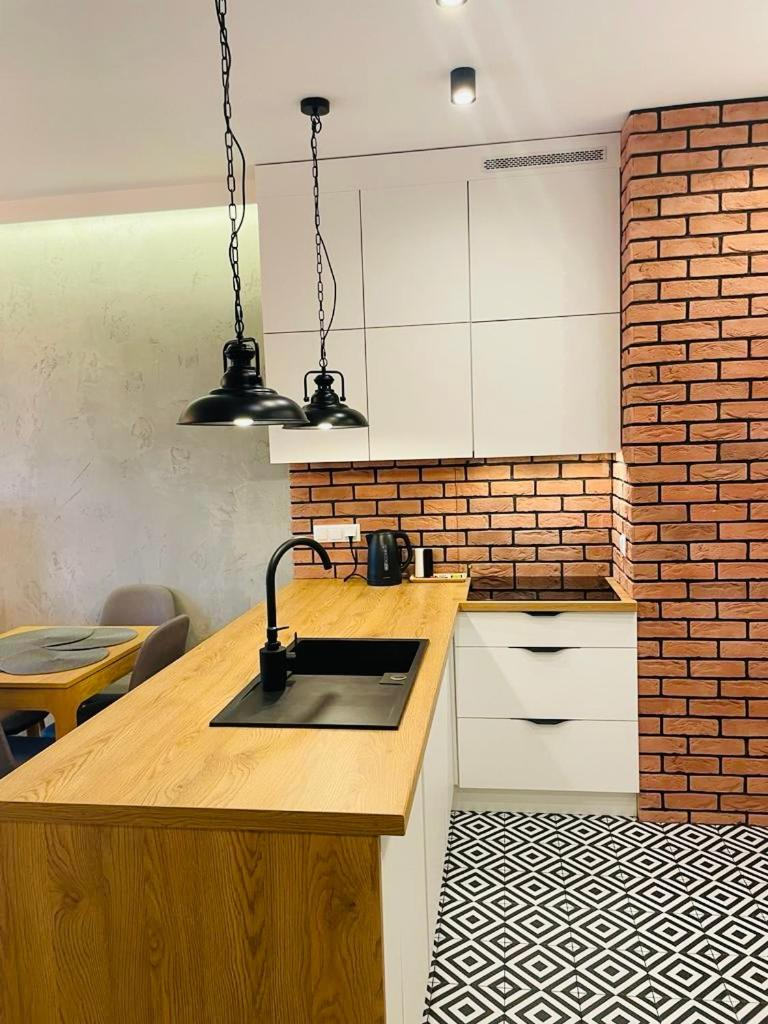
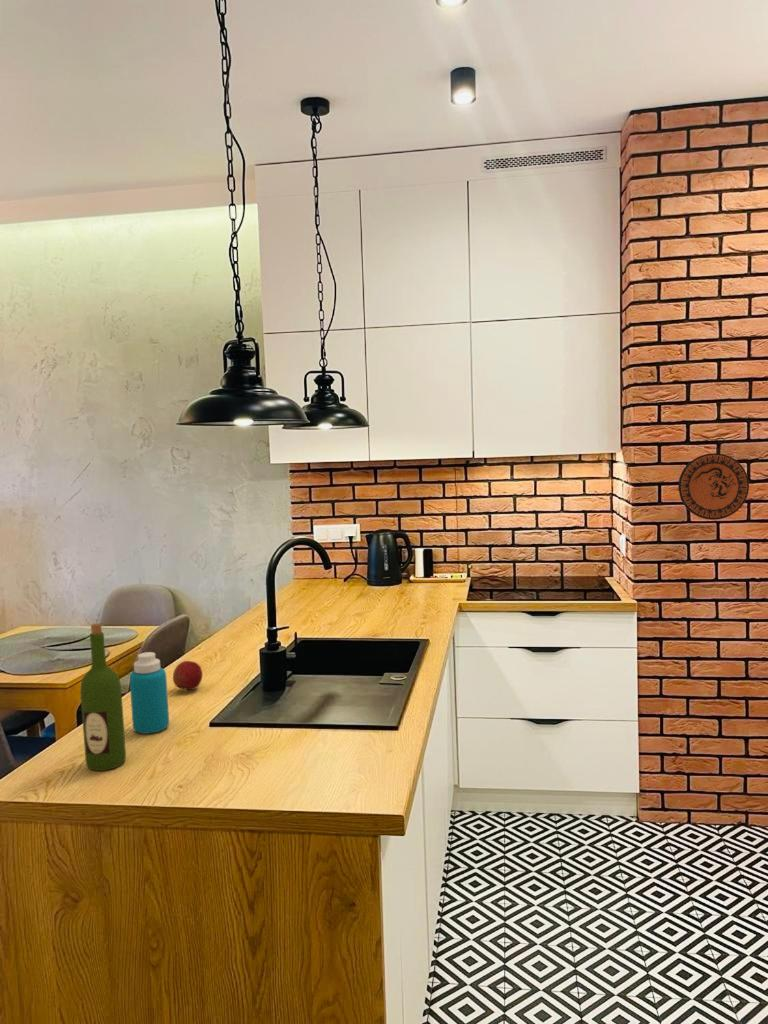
+ decorative plate [677,452,750,521]
+ apple [172,660,203,691]
+ wine bottle [79,622,127,772]
+ bottle [129,651,170,735]
